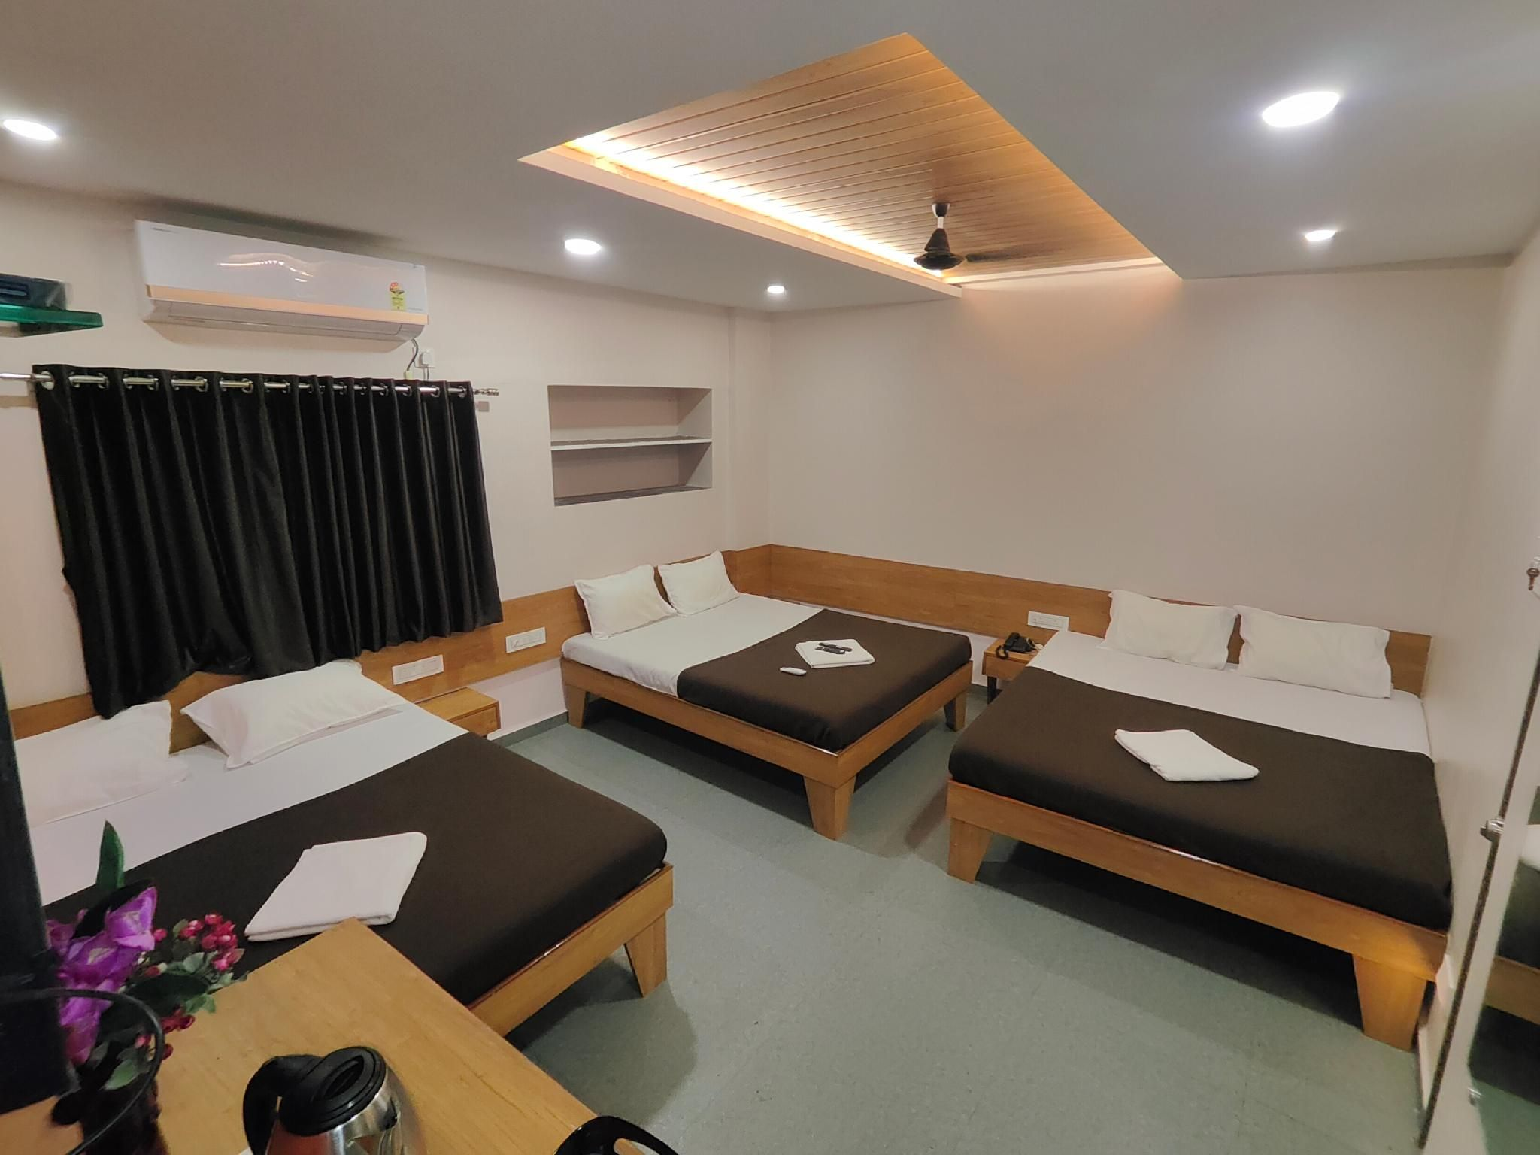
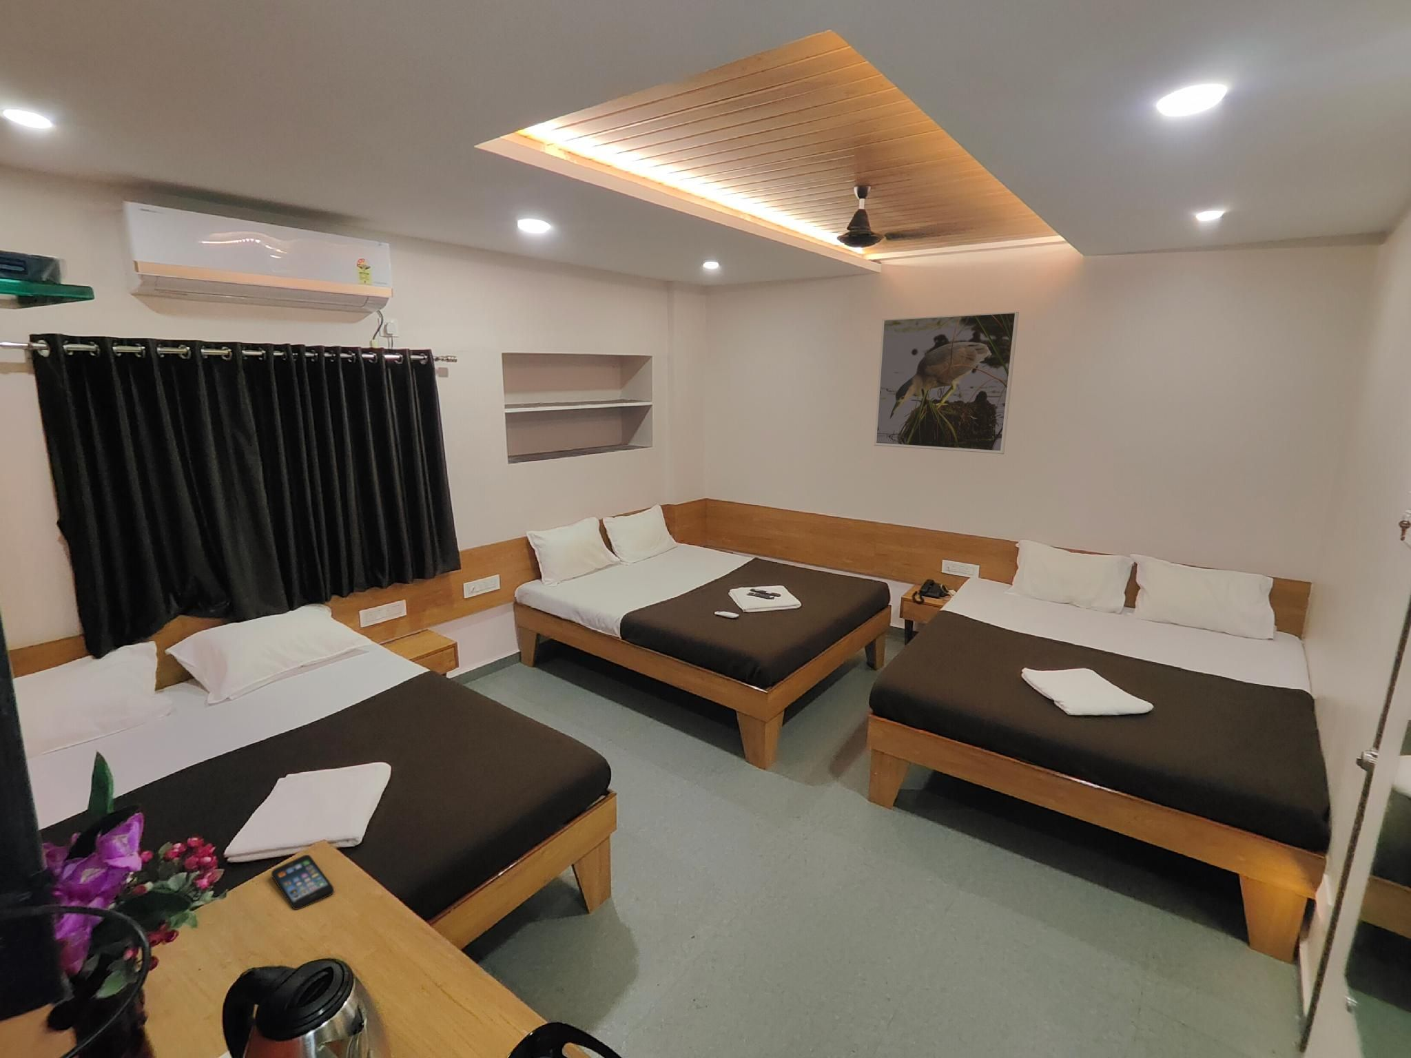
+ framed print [873,311,1020,455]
+ smartphone [271,855,334,910]
